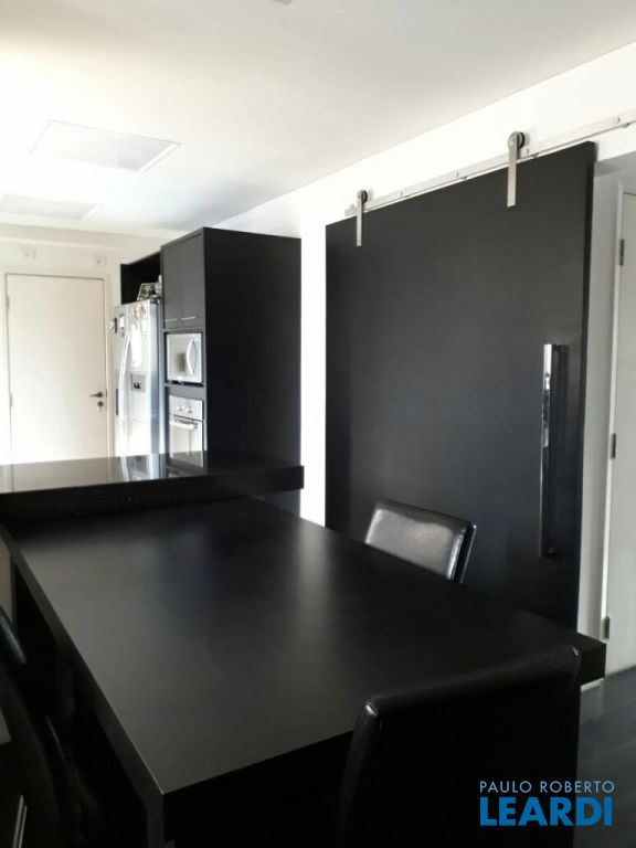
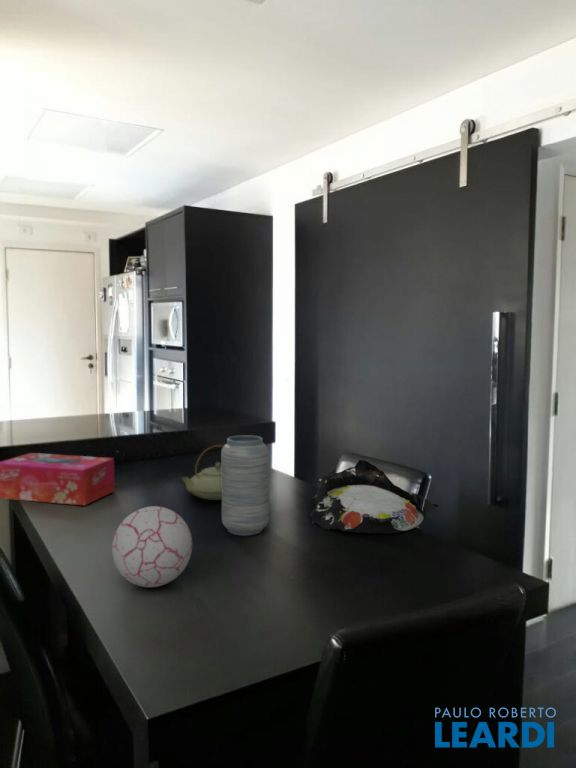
+ vase [220,434,270,537]
+ plate [309,459,441,535]
+ decorative ball [111,505,193,588]
+ teapot [179,444,224,501]
+ tissue box [0,452,116,506]
